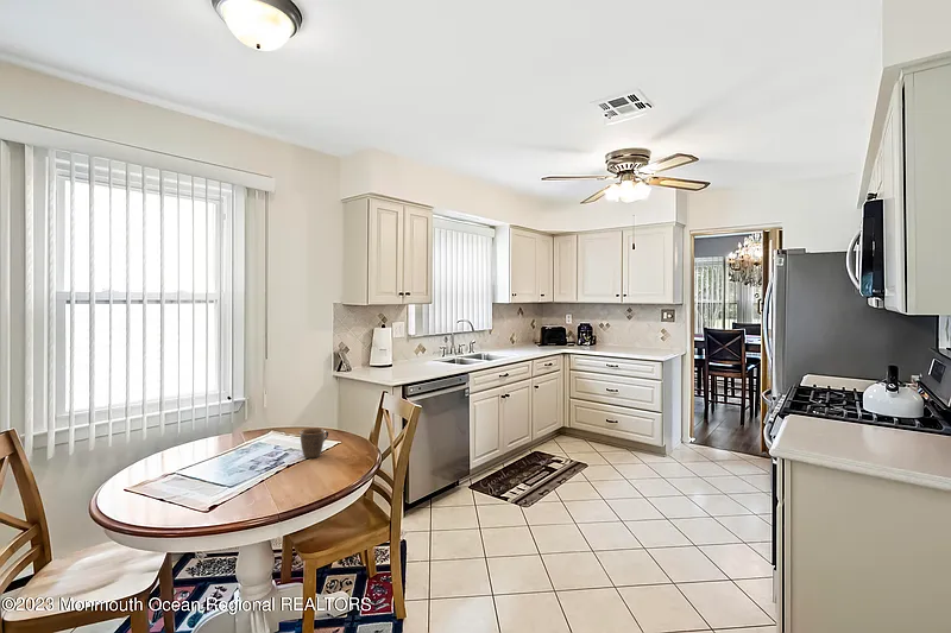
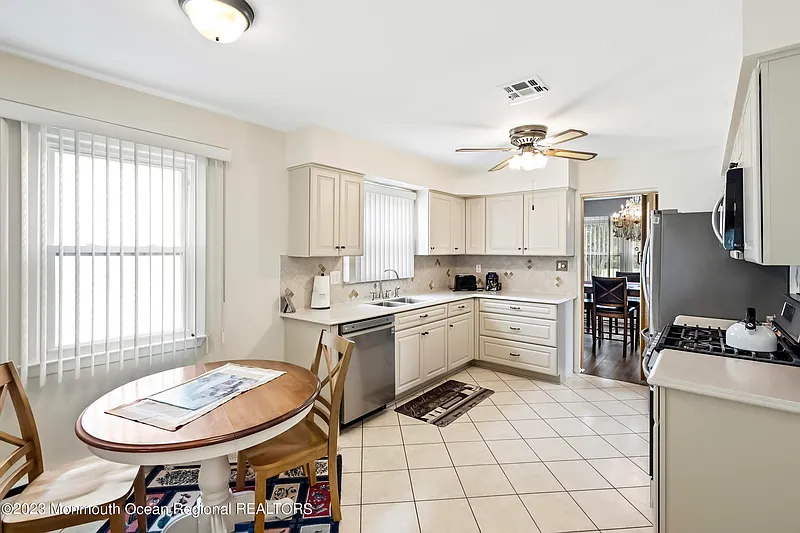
- mug [298,428,329,460]
